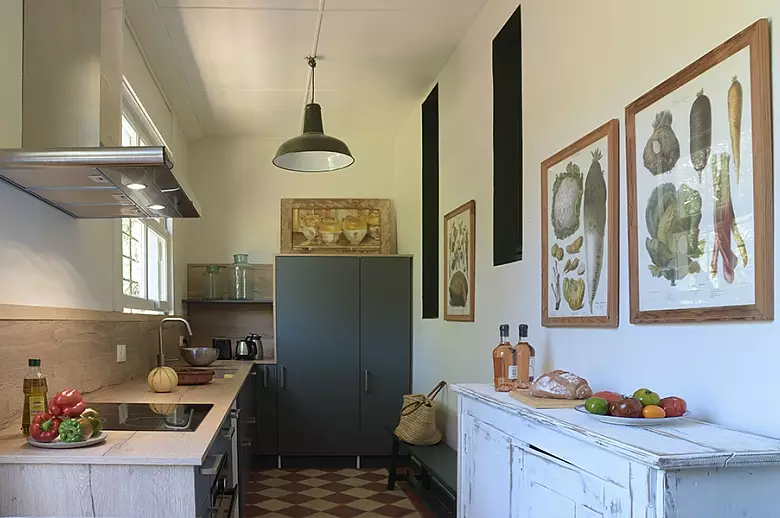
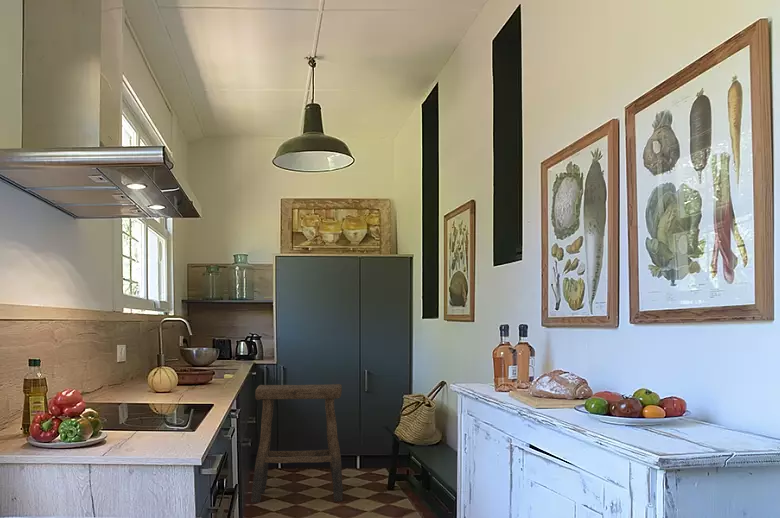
+ stool [250,383,344,503]
